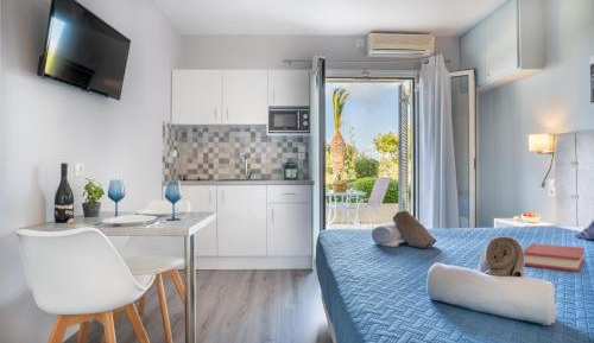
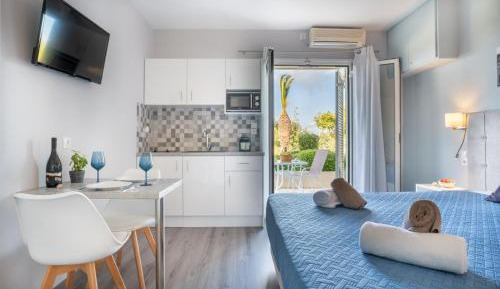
- hardback book [522,242,586,273]
